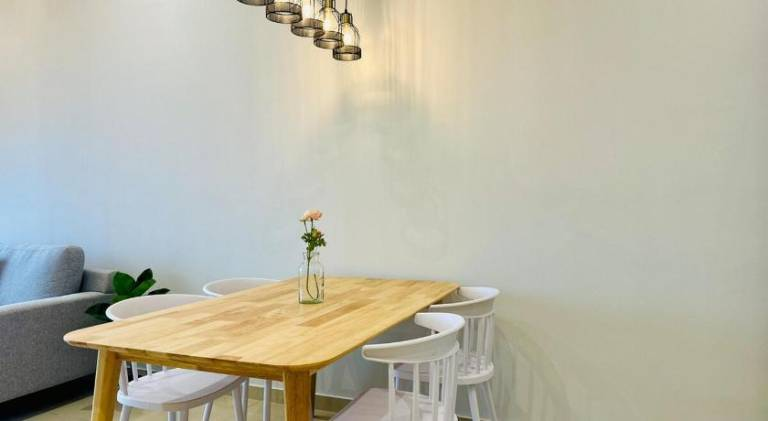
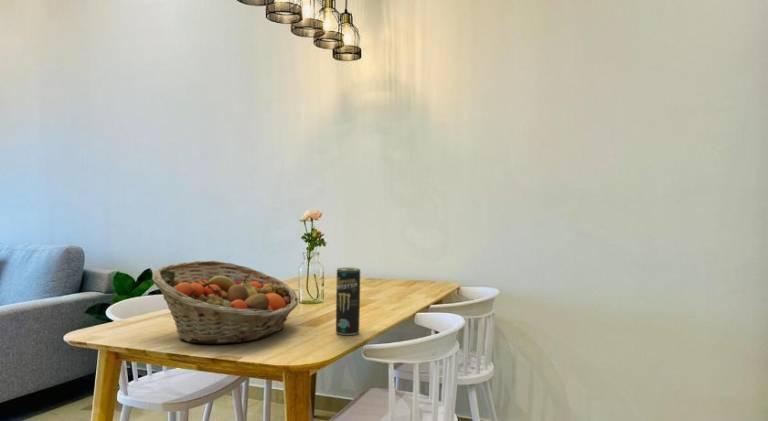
+ fruit basket [151,260,299,345]
+ beverage can [335,267,361,336]
